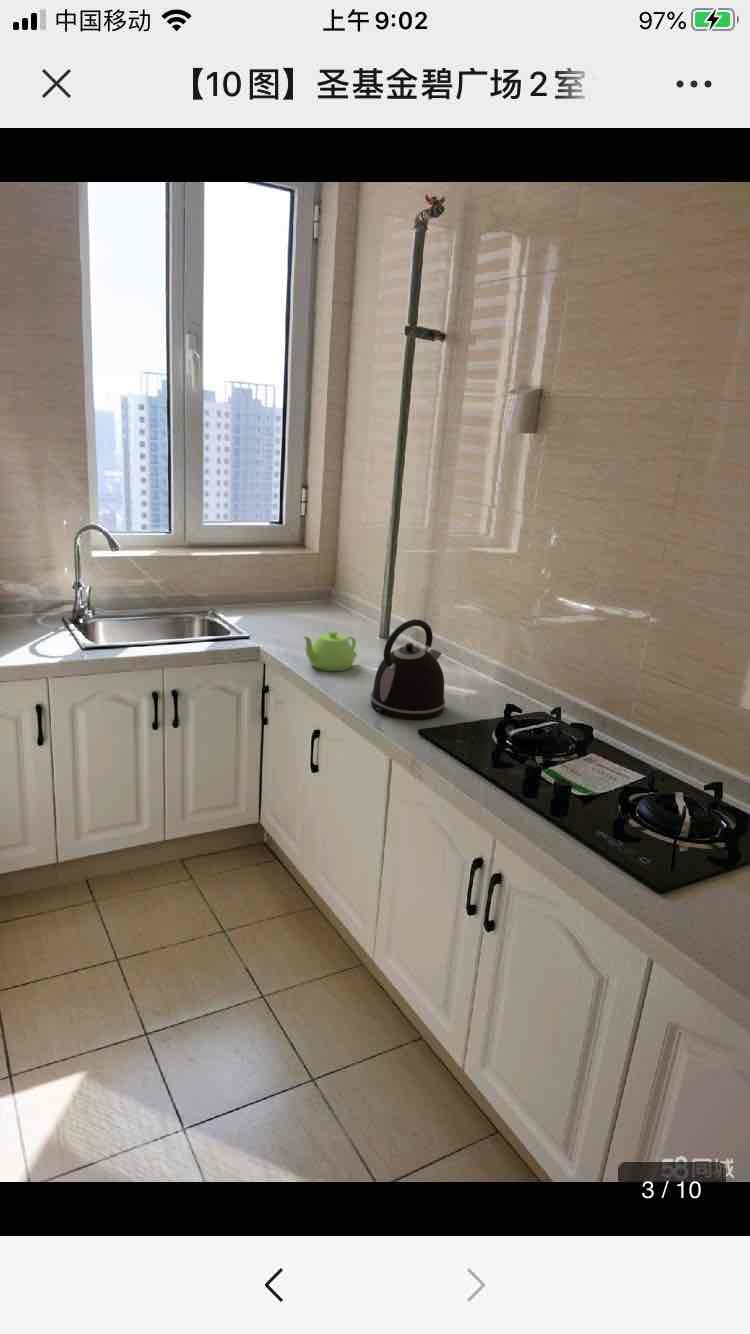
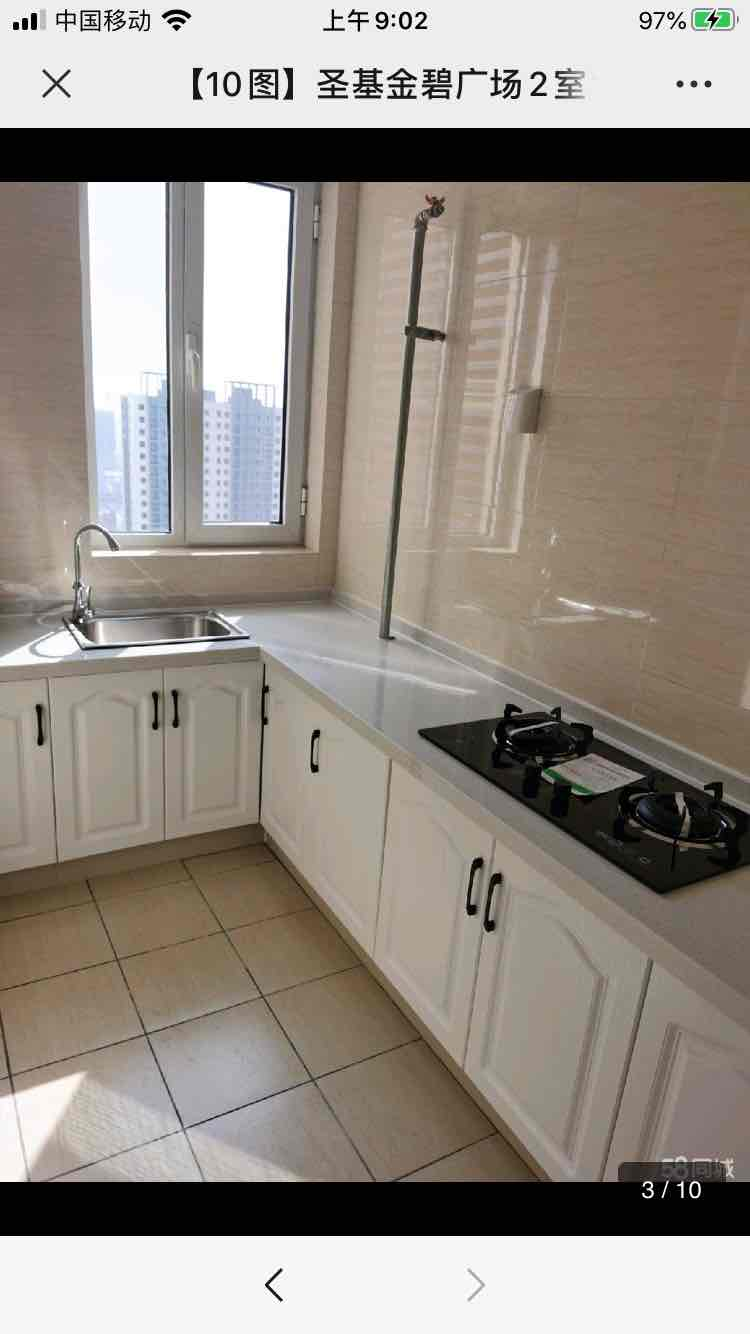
- teapot [302,630,358,672]
- kettle [369,618,446,721]
